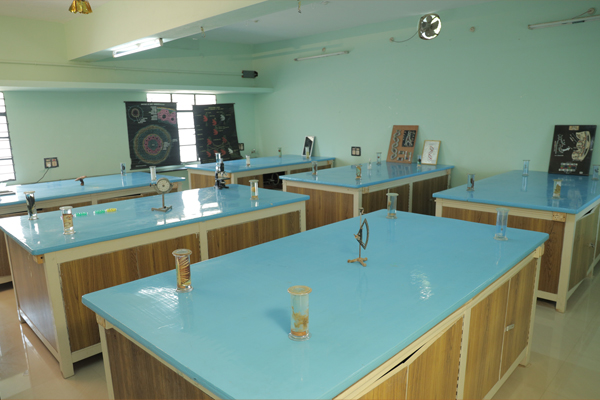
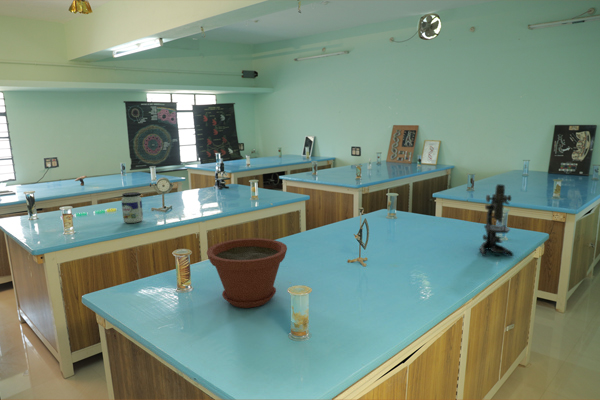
+ microscope [479,183,514,257]
+ jar [121,191,144,224]
+ plant pot [206,237,288,309]
